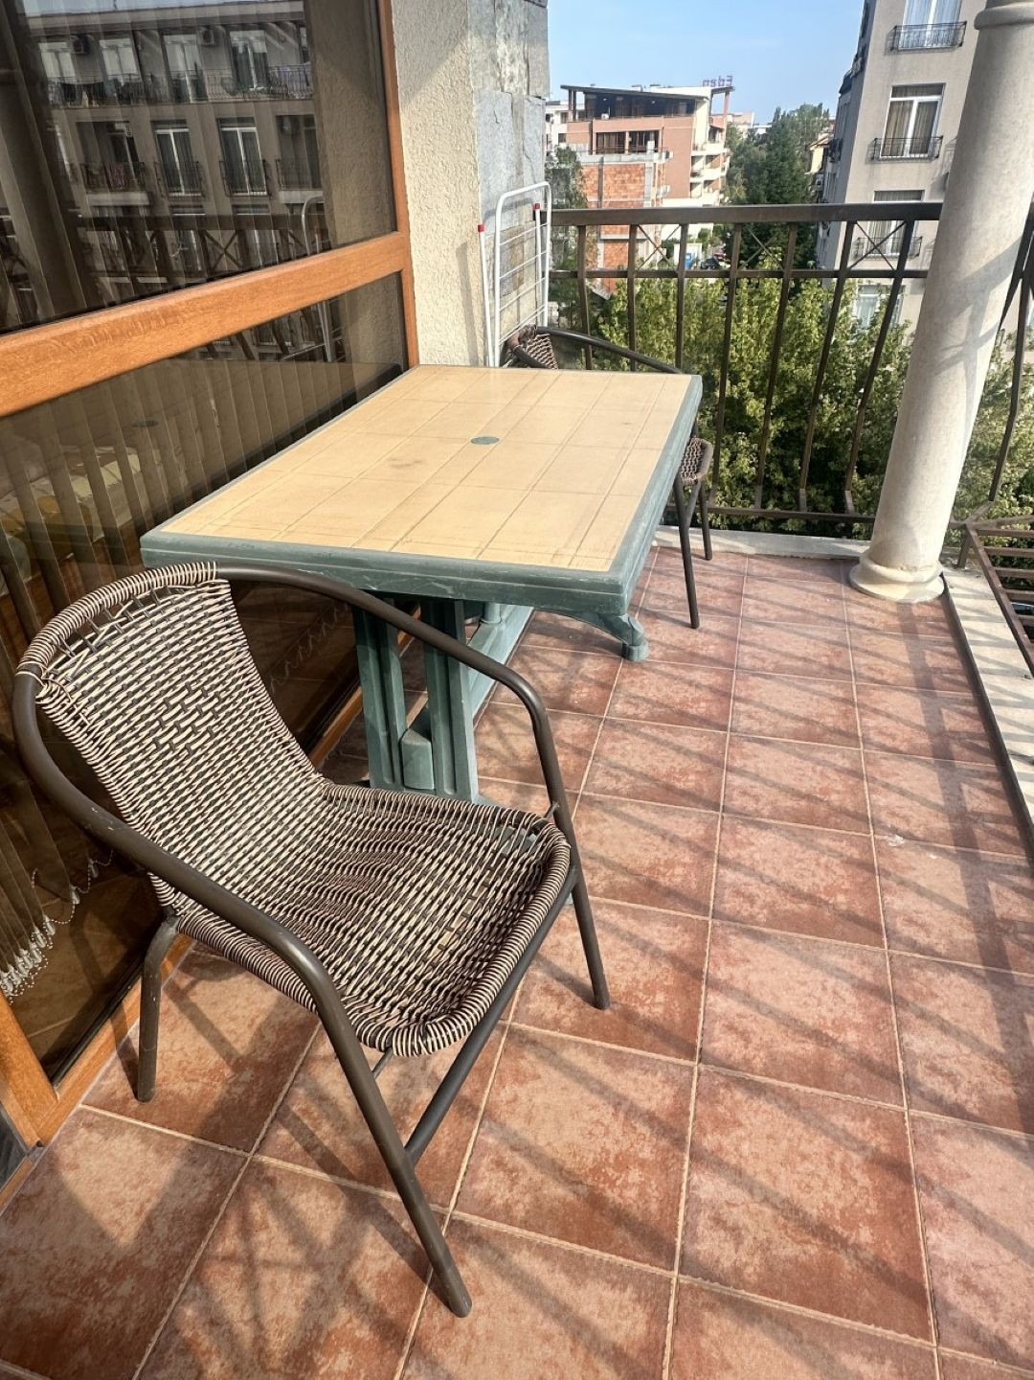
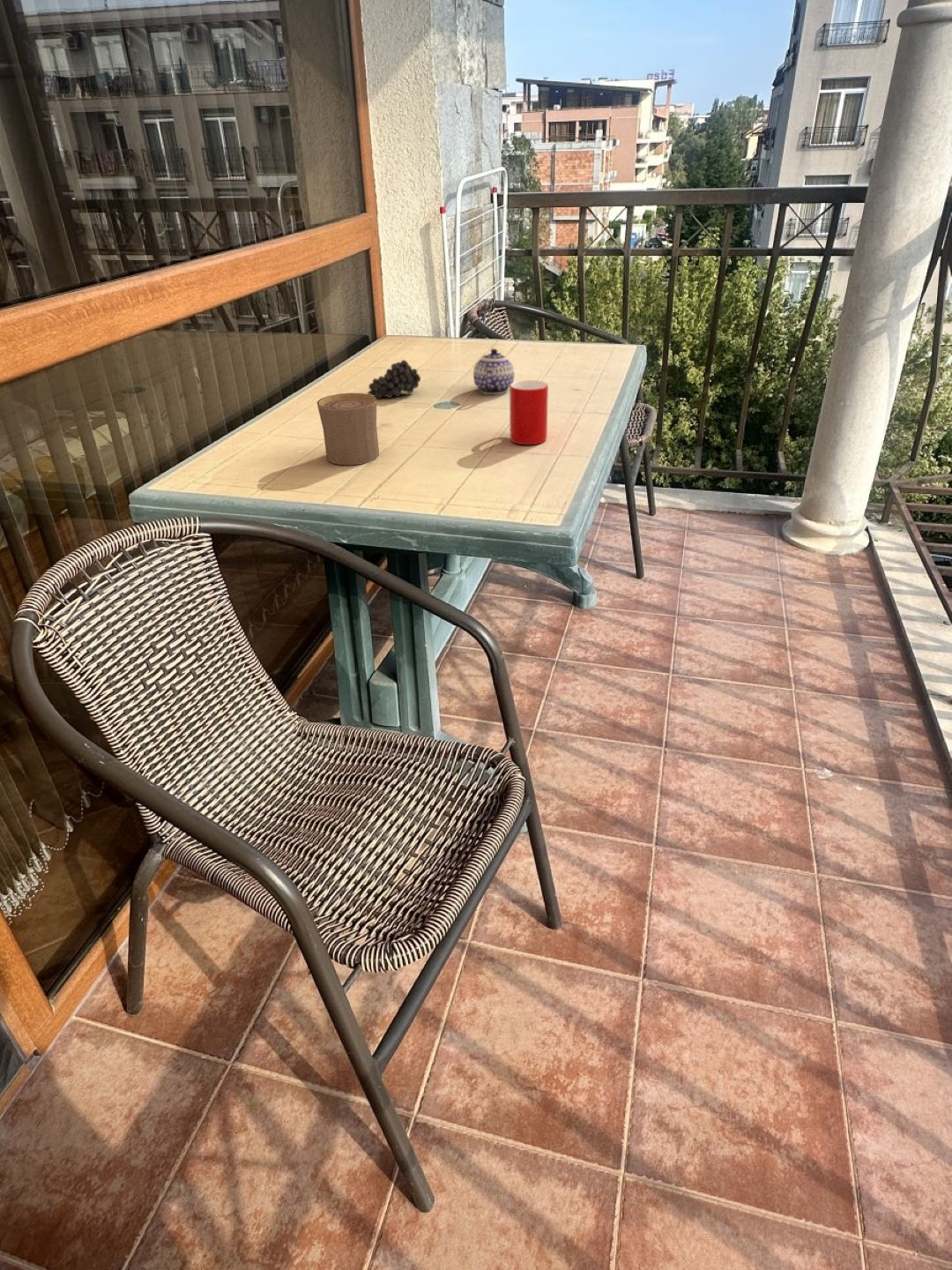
+ fruit [366,359,421,400]
+ cup [316,392,380,466]
+ cup [509,379,549,445]
+ teapot [472,347,516,395]
